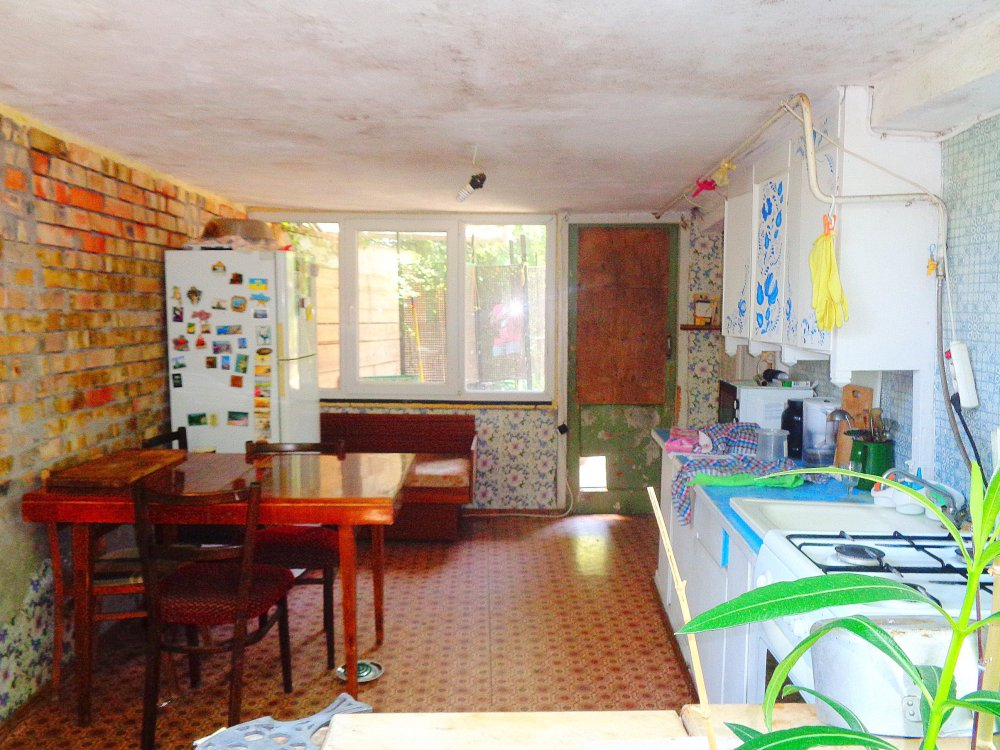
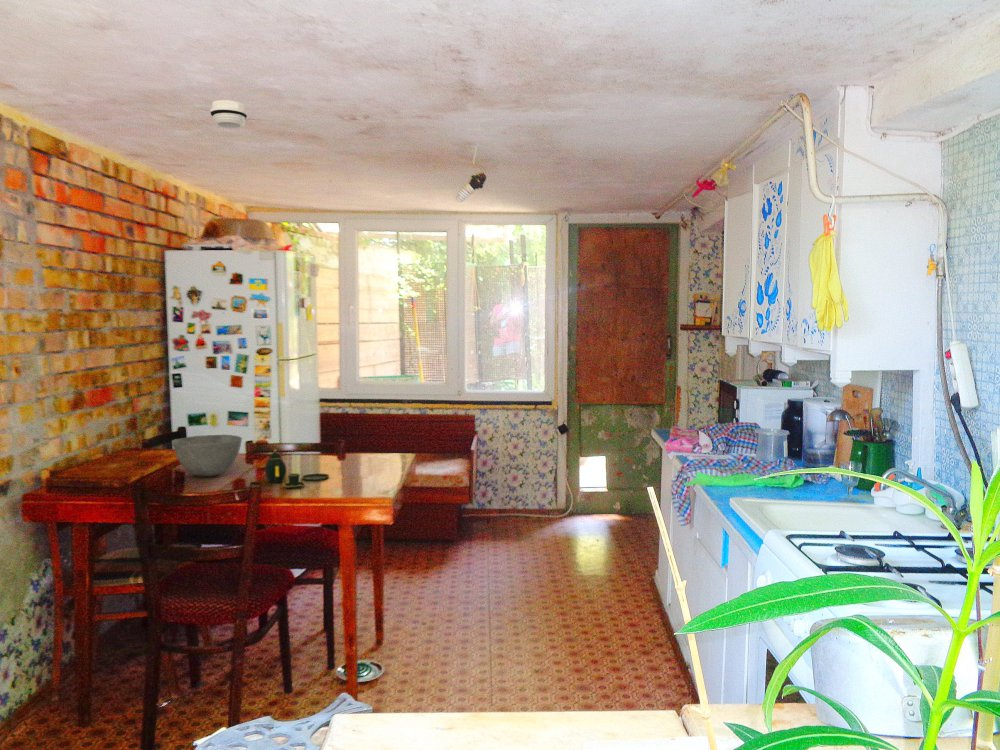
+ teapot [264,449,330,489]
+ bowl [171,434,243,478]
+ smoke detector [209,99,248,129]
